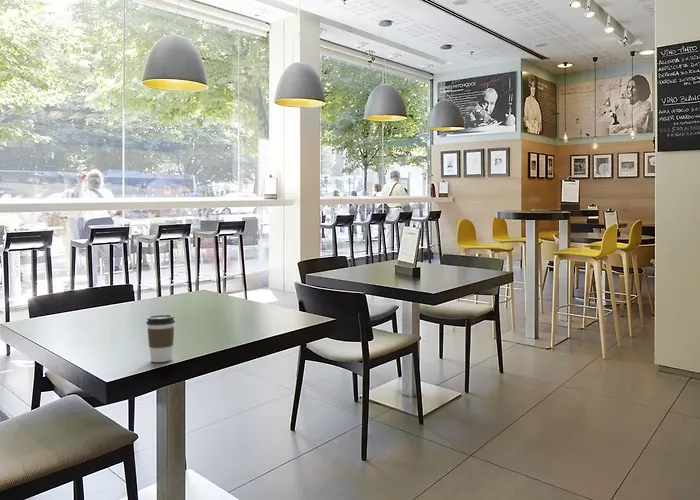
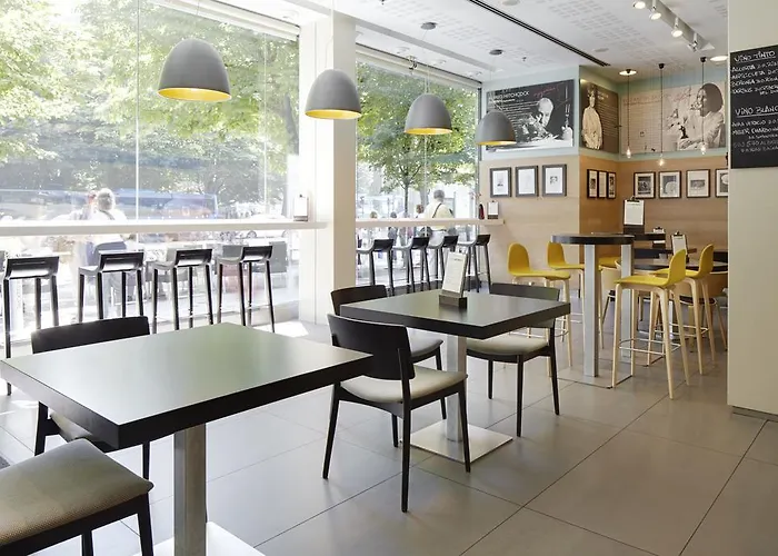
- coffee cup [145,314,176,363]
